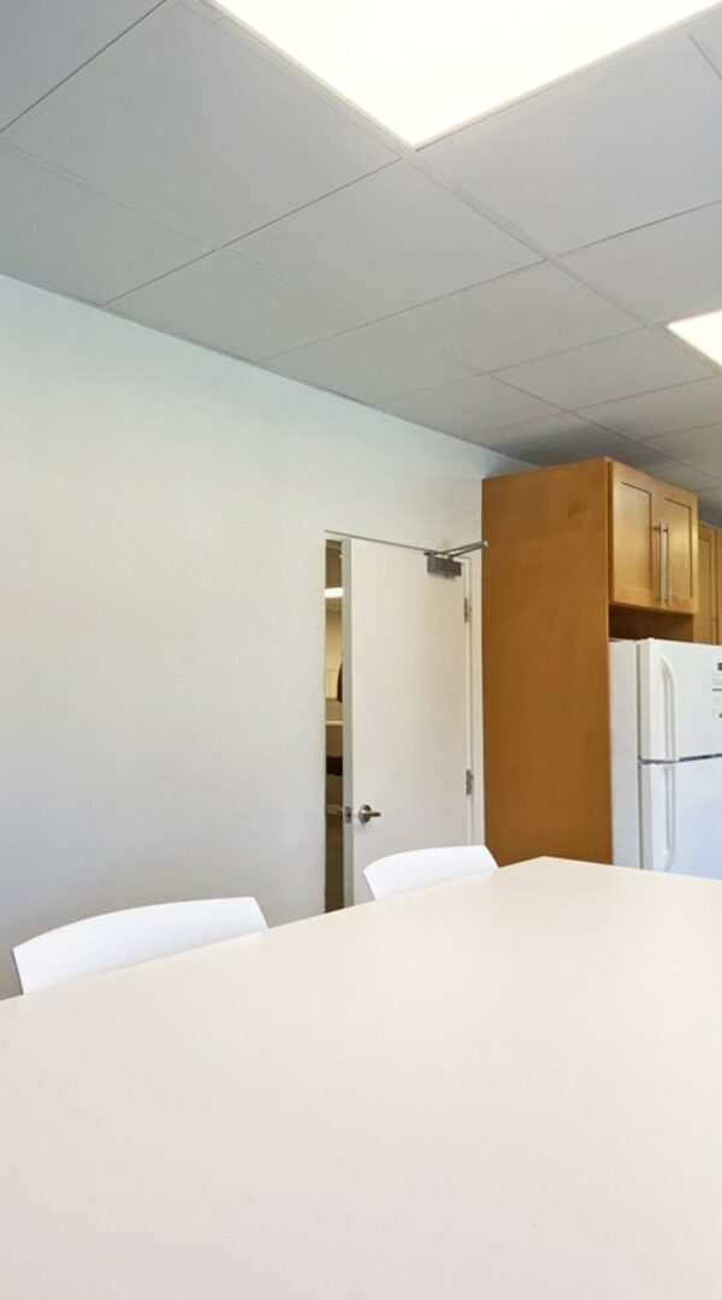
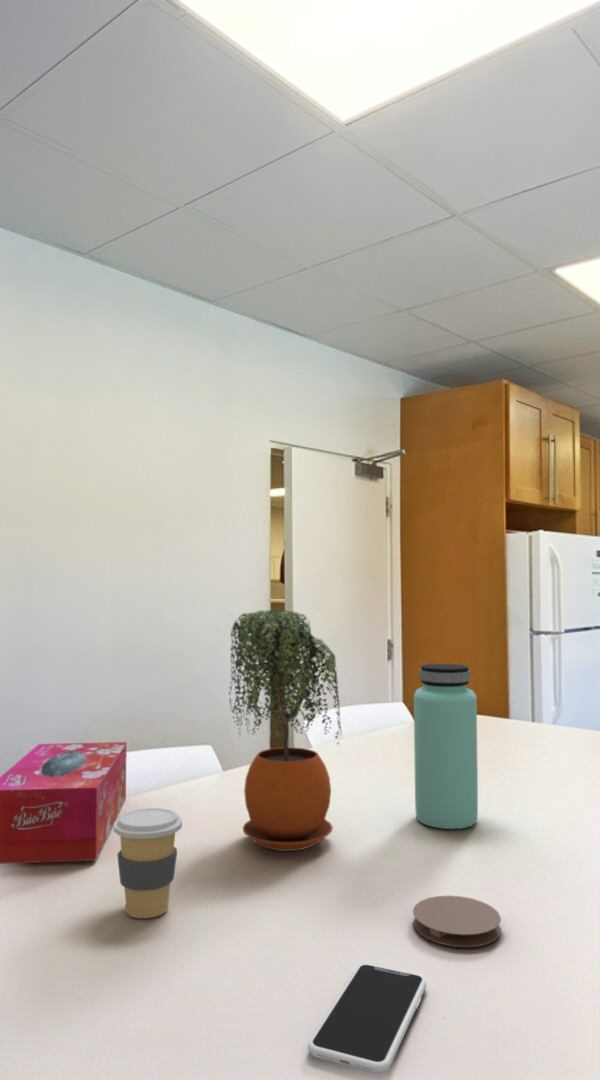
+ potted plant [228,609,343,852]
+ coffee cup [113,807,183,919]
+ coaster [412,895,502,948]
+ bottle [413,663,479,830]
+ tissue box [0,741,128,865]
+ smartphone [307,963,427,1075]
